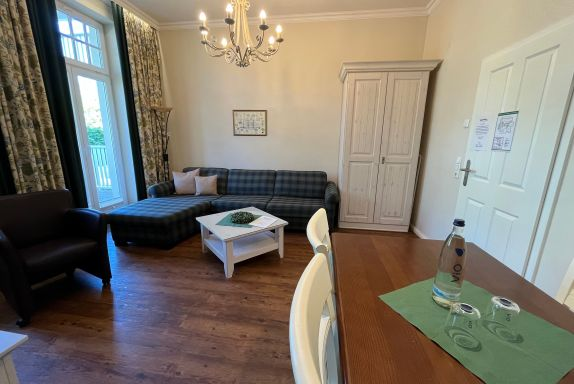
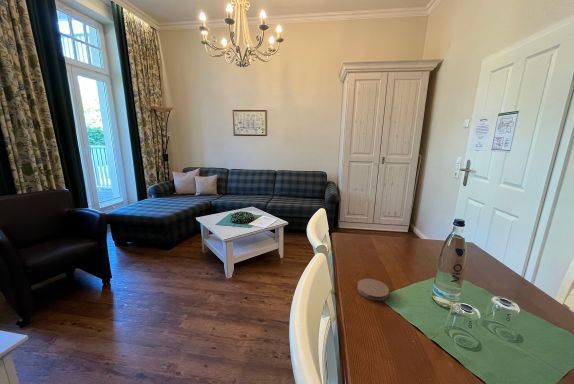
+ coaster [356,278,390,302]
